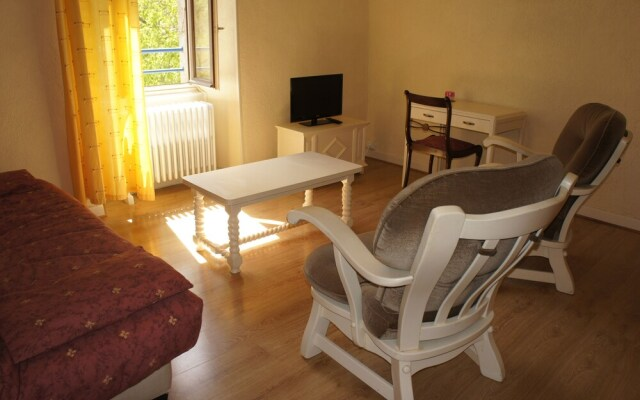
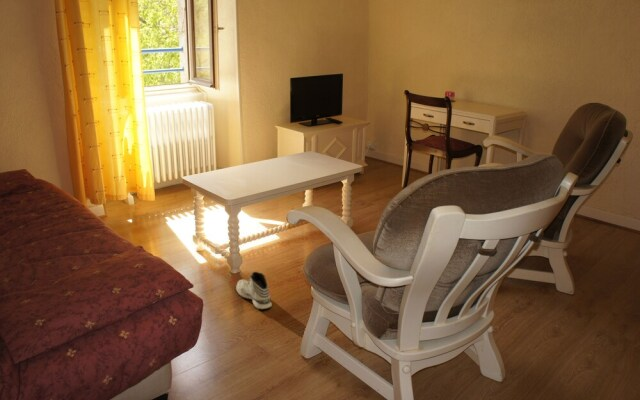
+ sneaker [235,271,273,311]
